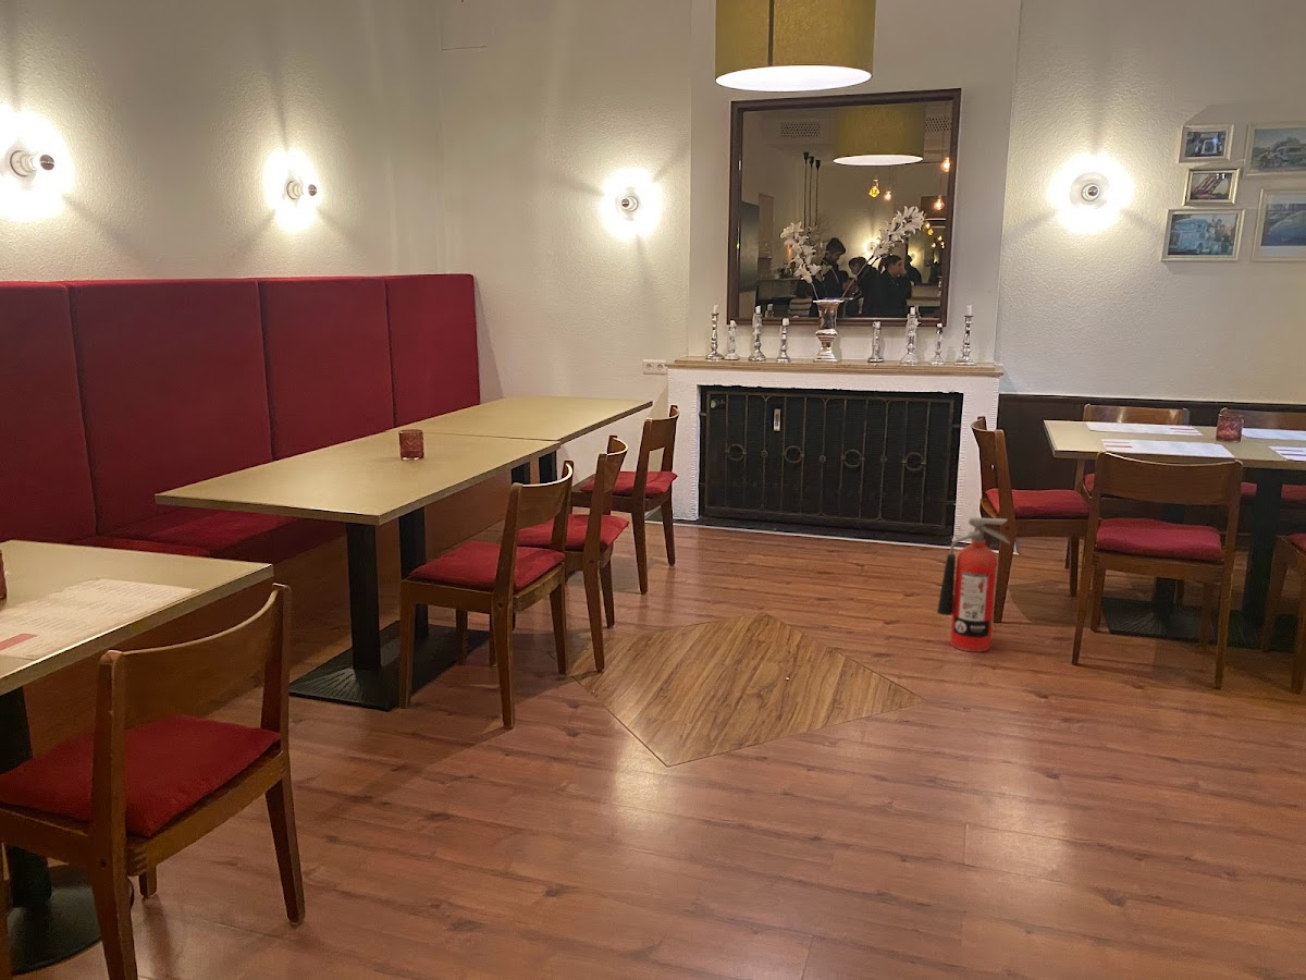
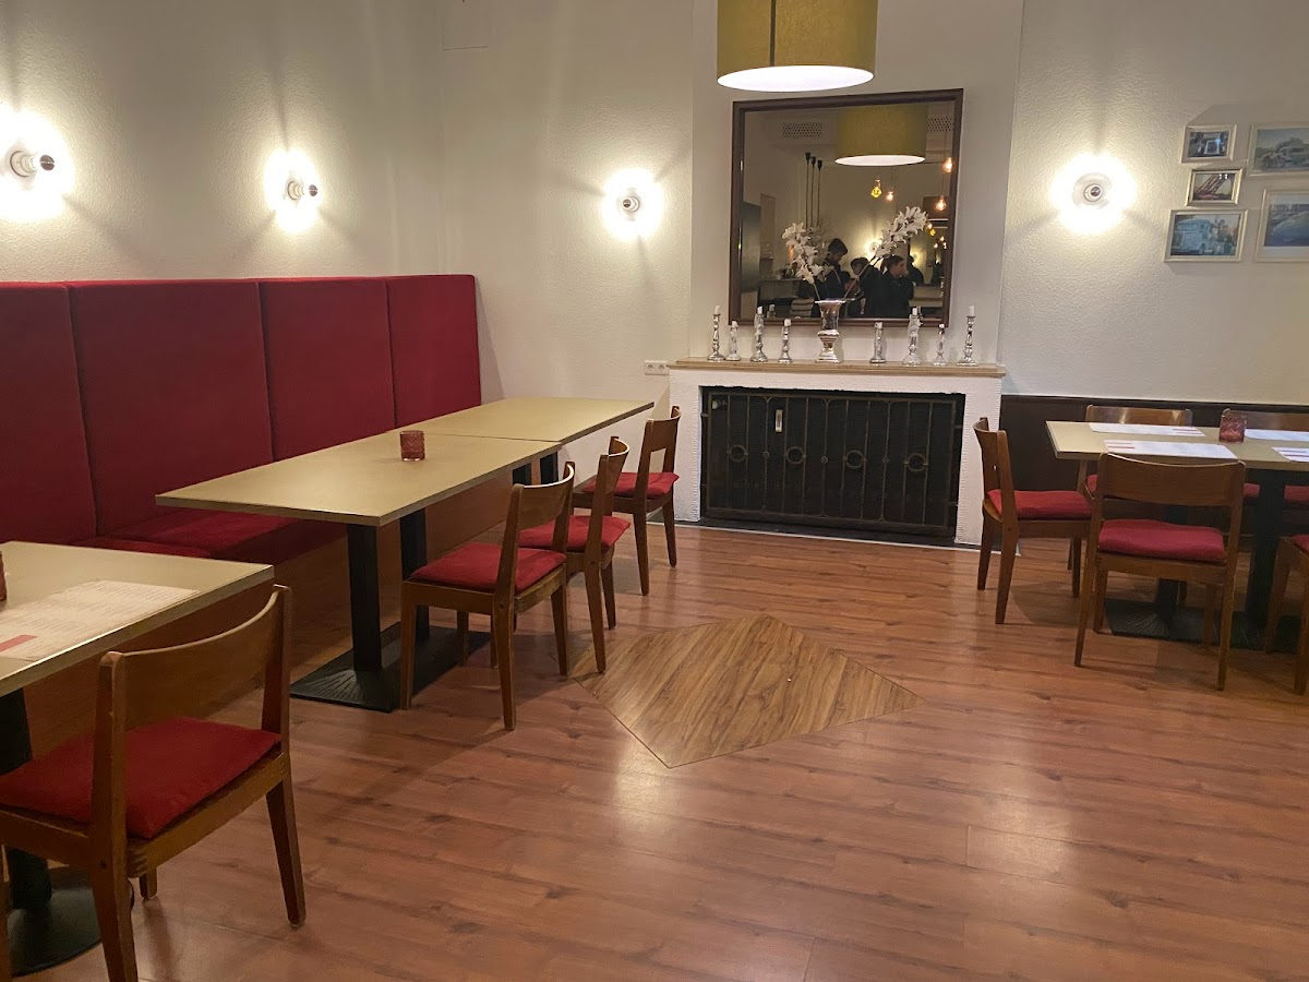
- fire extinguisher [936,516,1011,653]
